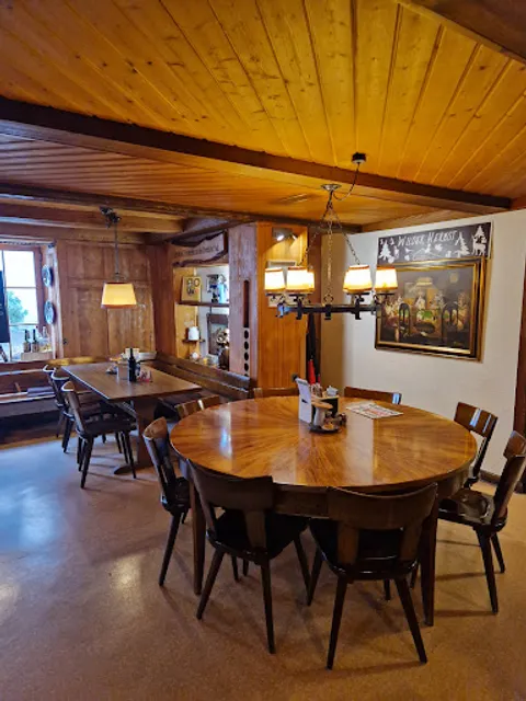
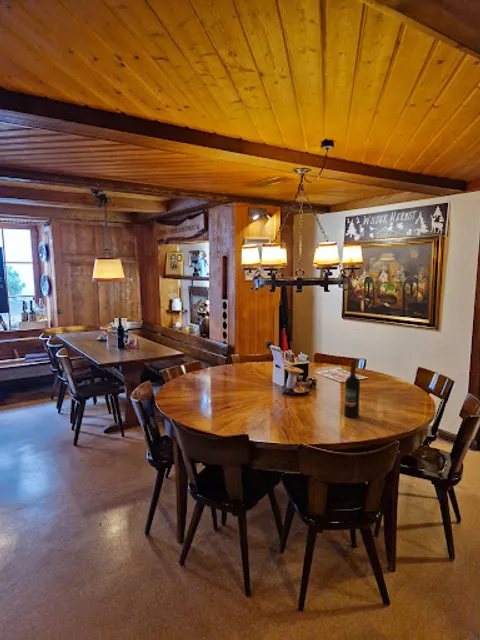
+ wine bottle [343,360,361,419]
